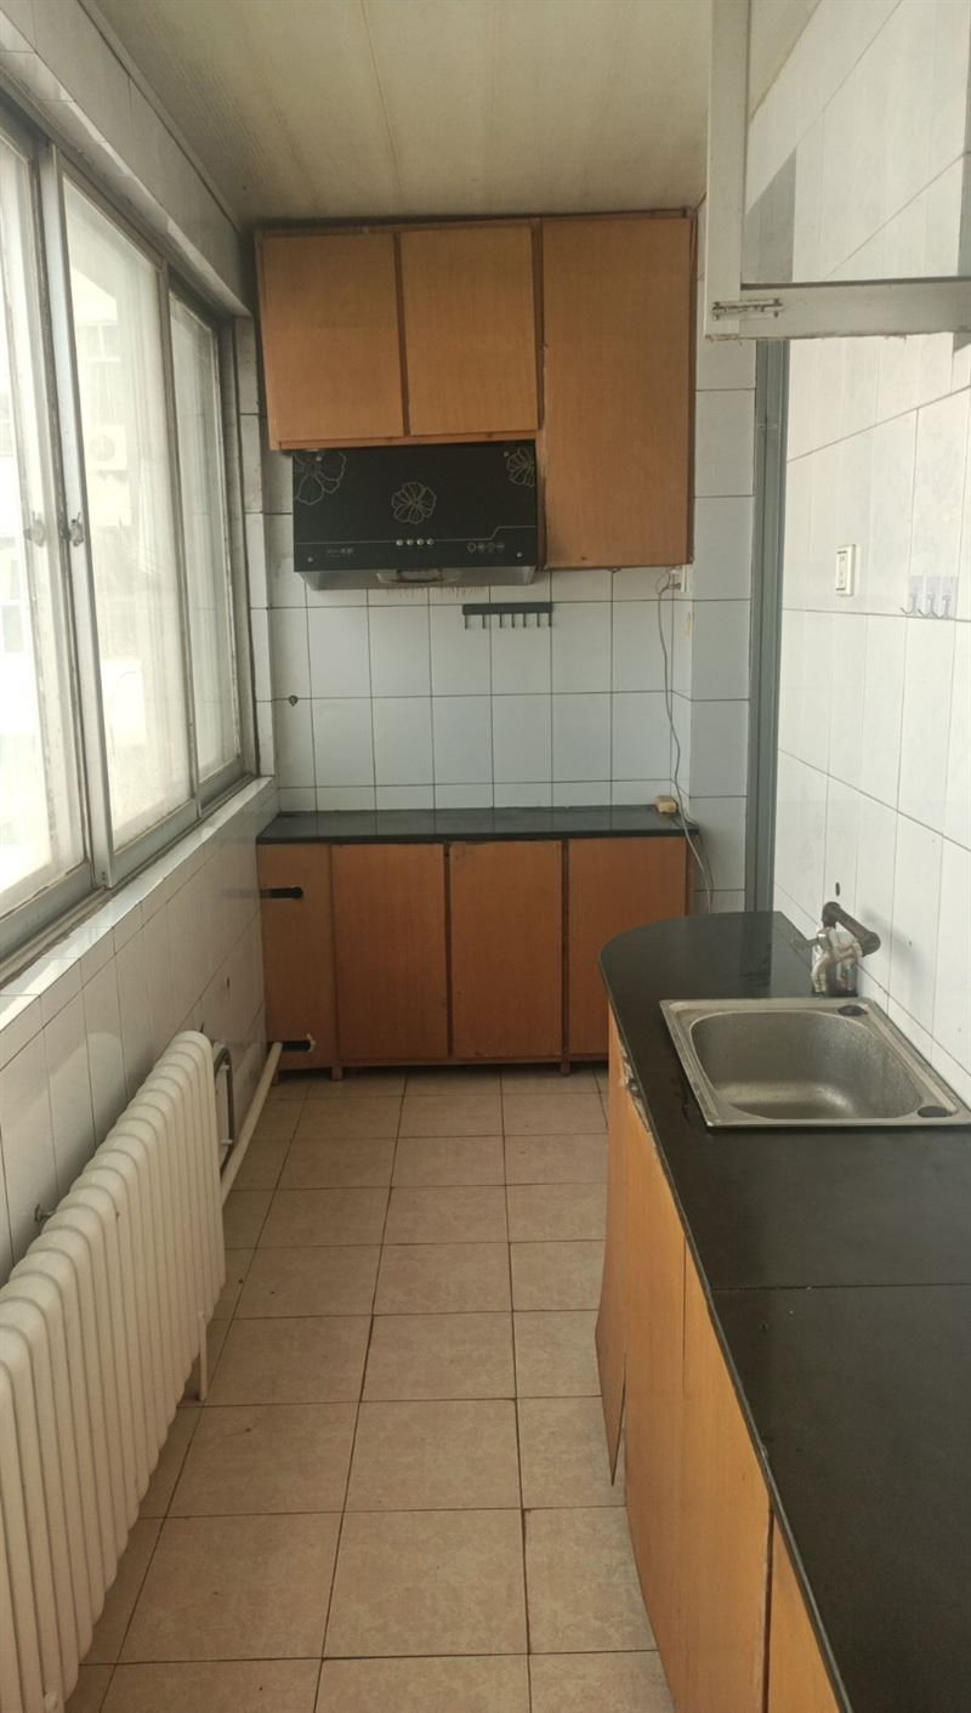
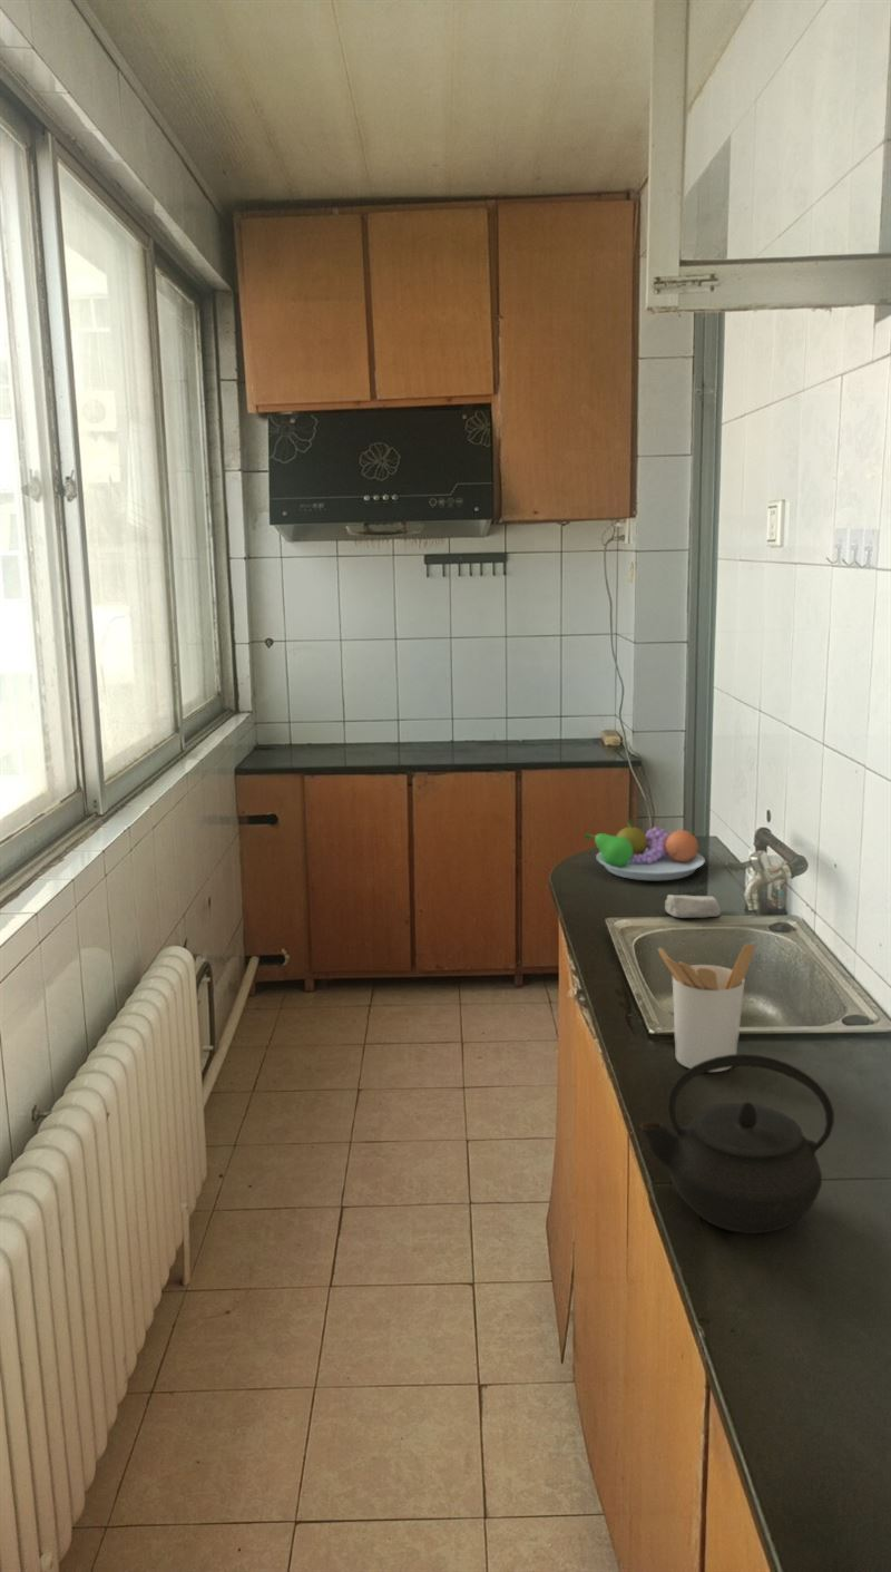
+ fruit bowl [584,818,706,881]
+ soap bar [664,894,722,919]
+ utensil holder [657,943,756,1073]
+ kettle [638,1053,835,1234]
